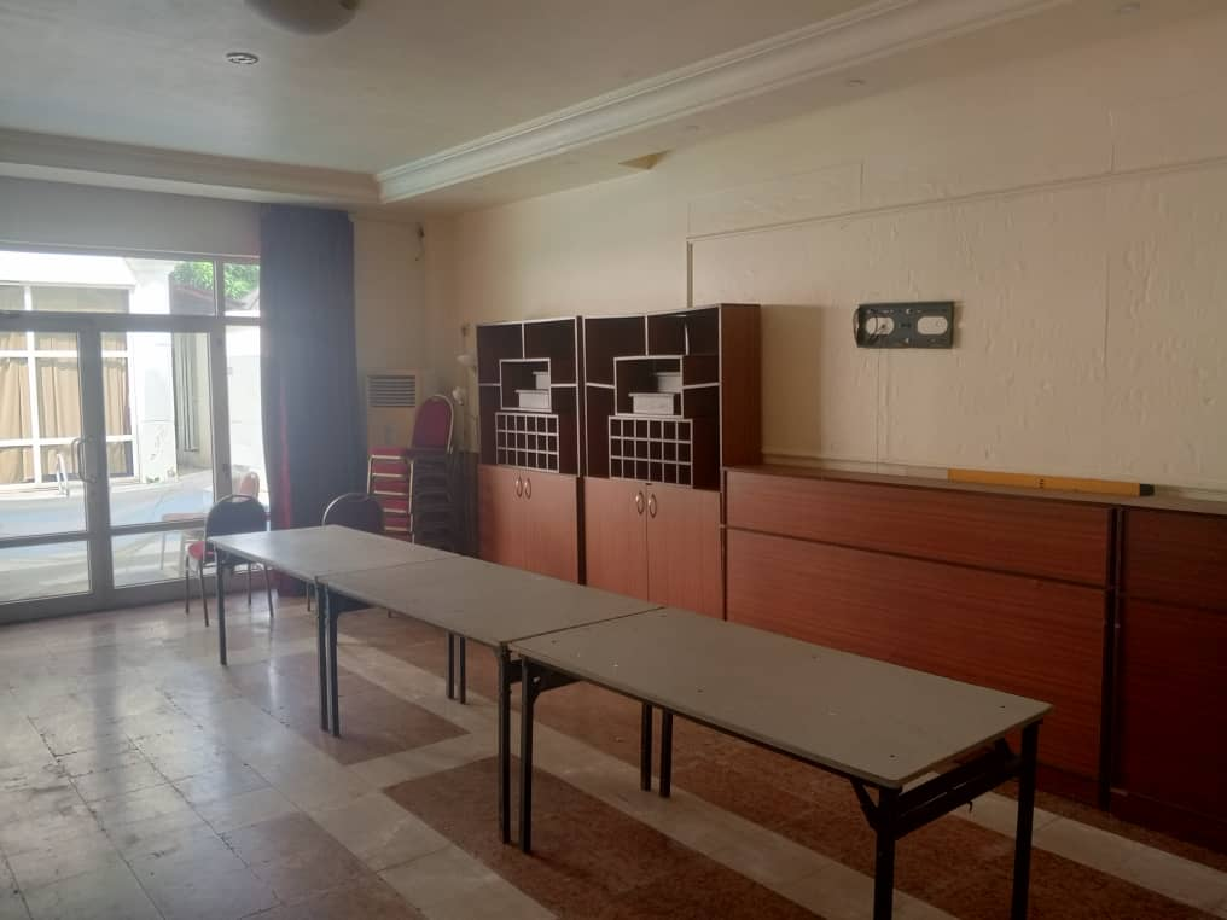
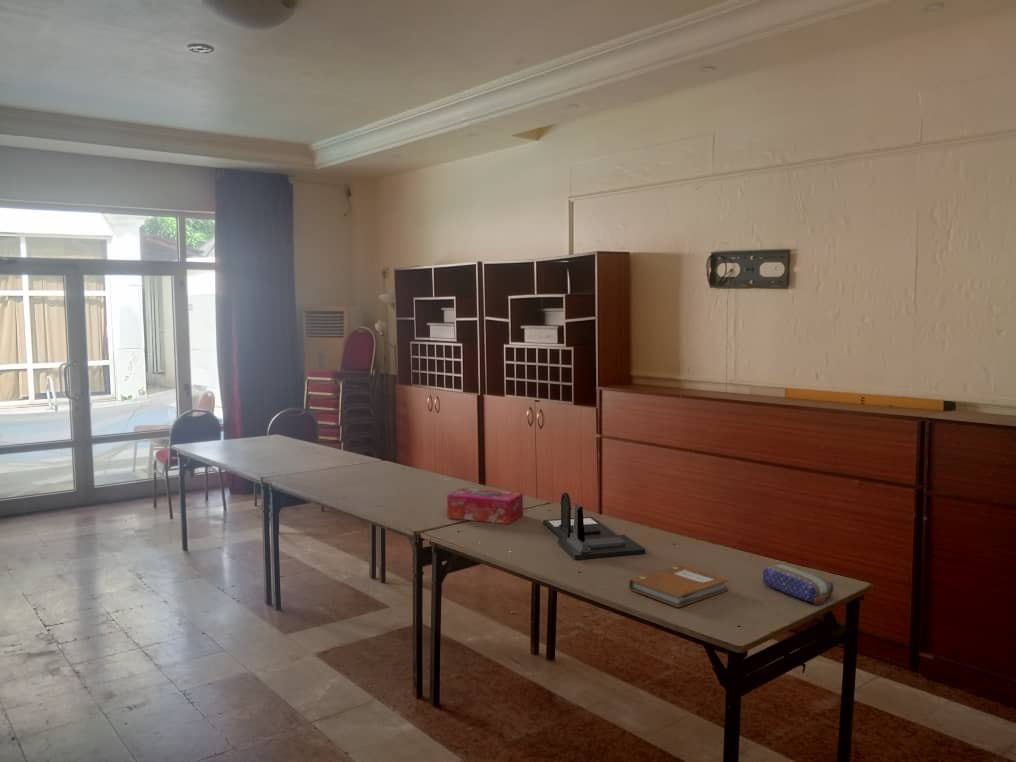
+ pencil case [761,563,834,606]
+ tissue box [446,487,524,525]
+ notebook [628,564,729,608]
+ desk organizer [542,492,646,560]
